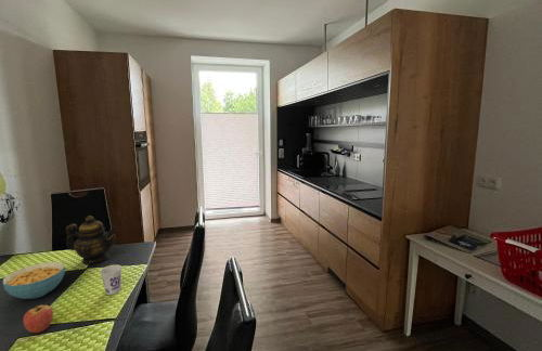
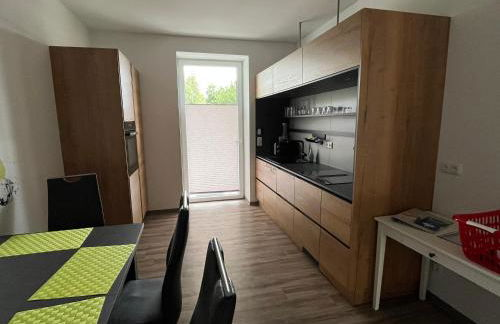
- cereal bowl [2,261,66,300]
- cup [99,264,122,296]
- teapot [65,214,118,265]
- fruit [22,304,54,335]
